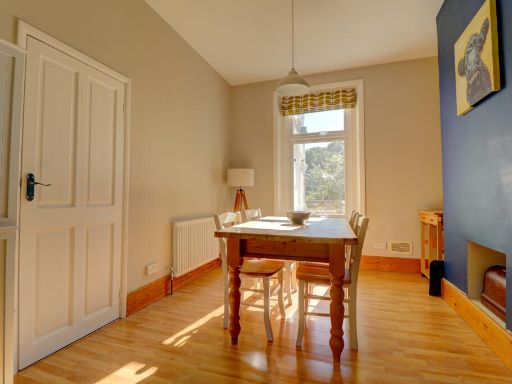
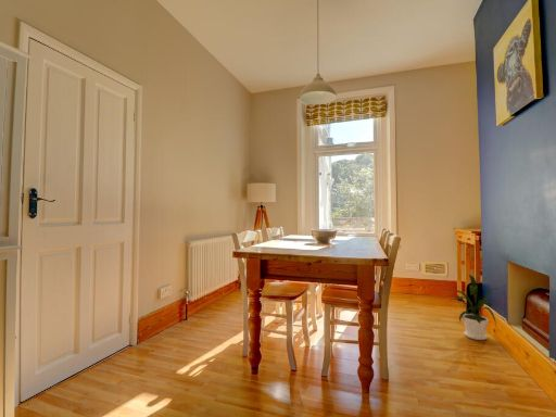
+ house plant [446,274,500,341]
